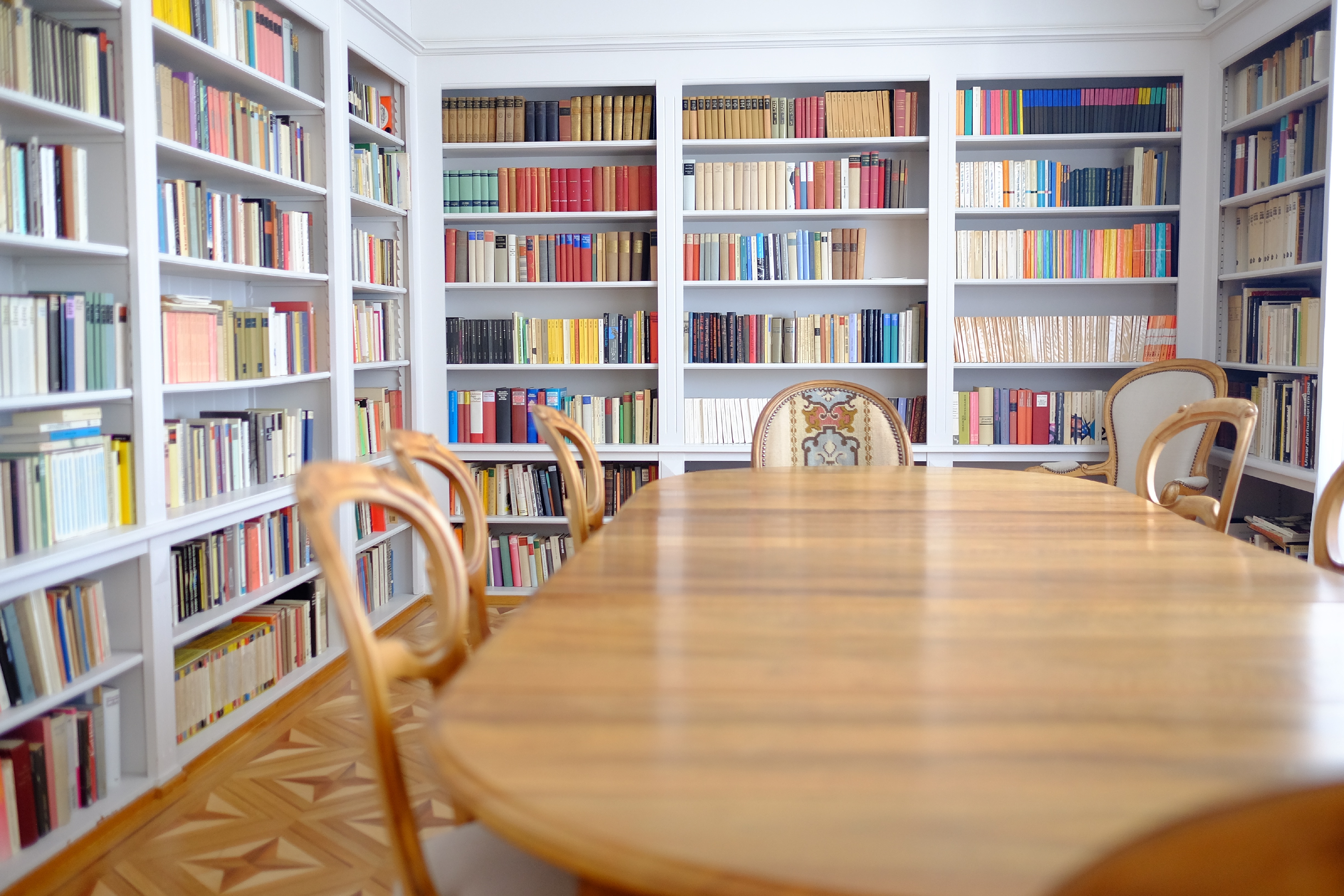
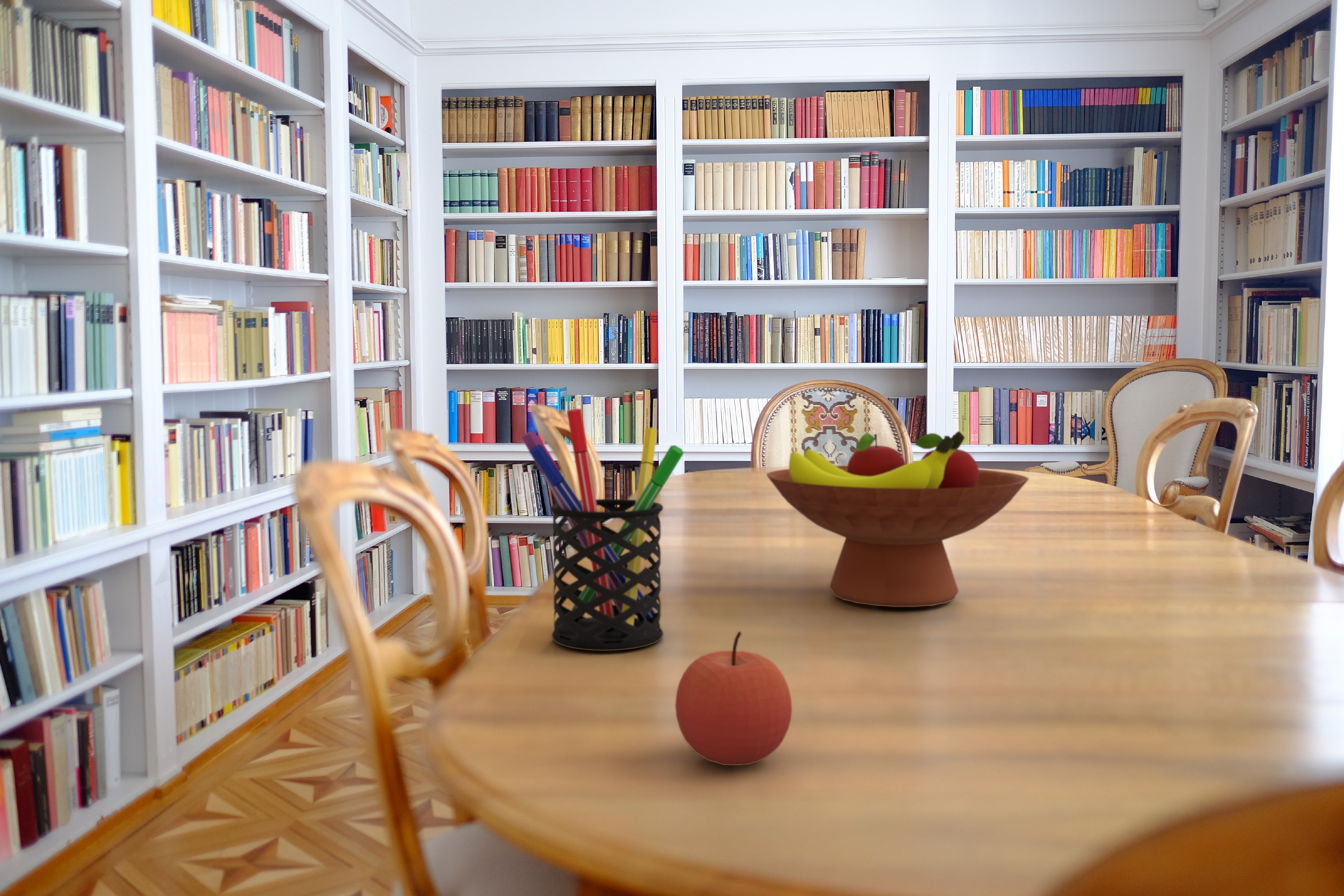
+ pen holder [521,408,684,651]
+ fruit bowl [766,431,1029,607]
+ apple [675,631,792,766]
